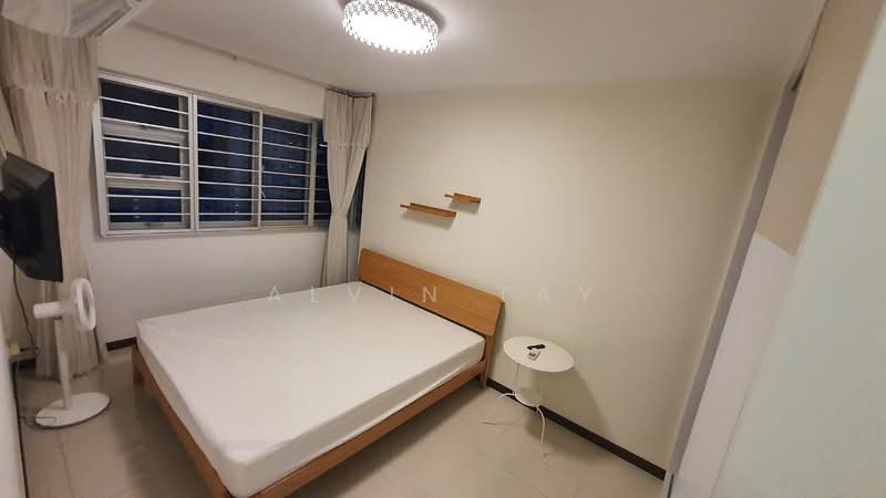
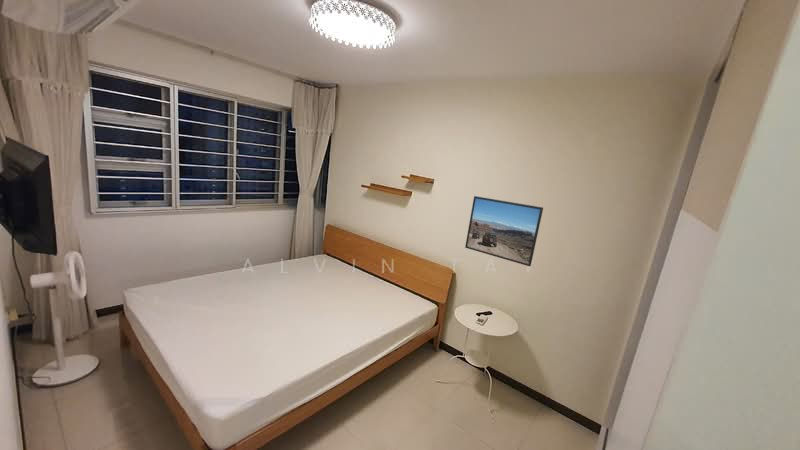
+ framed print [464,195,544,267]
